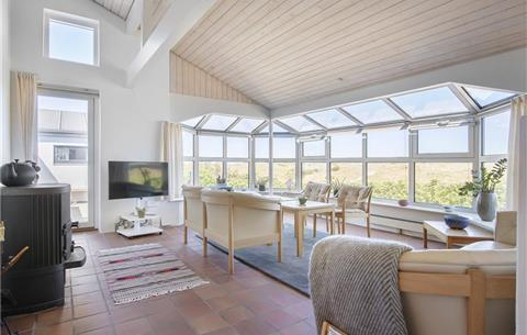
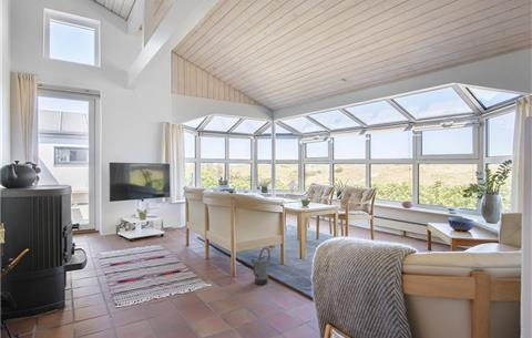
+ watering can [250,246,272,286]
